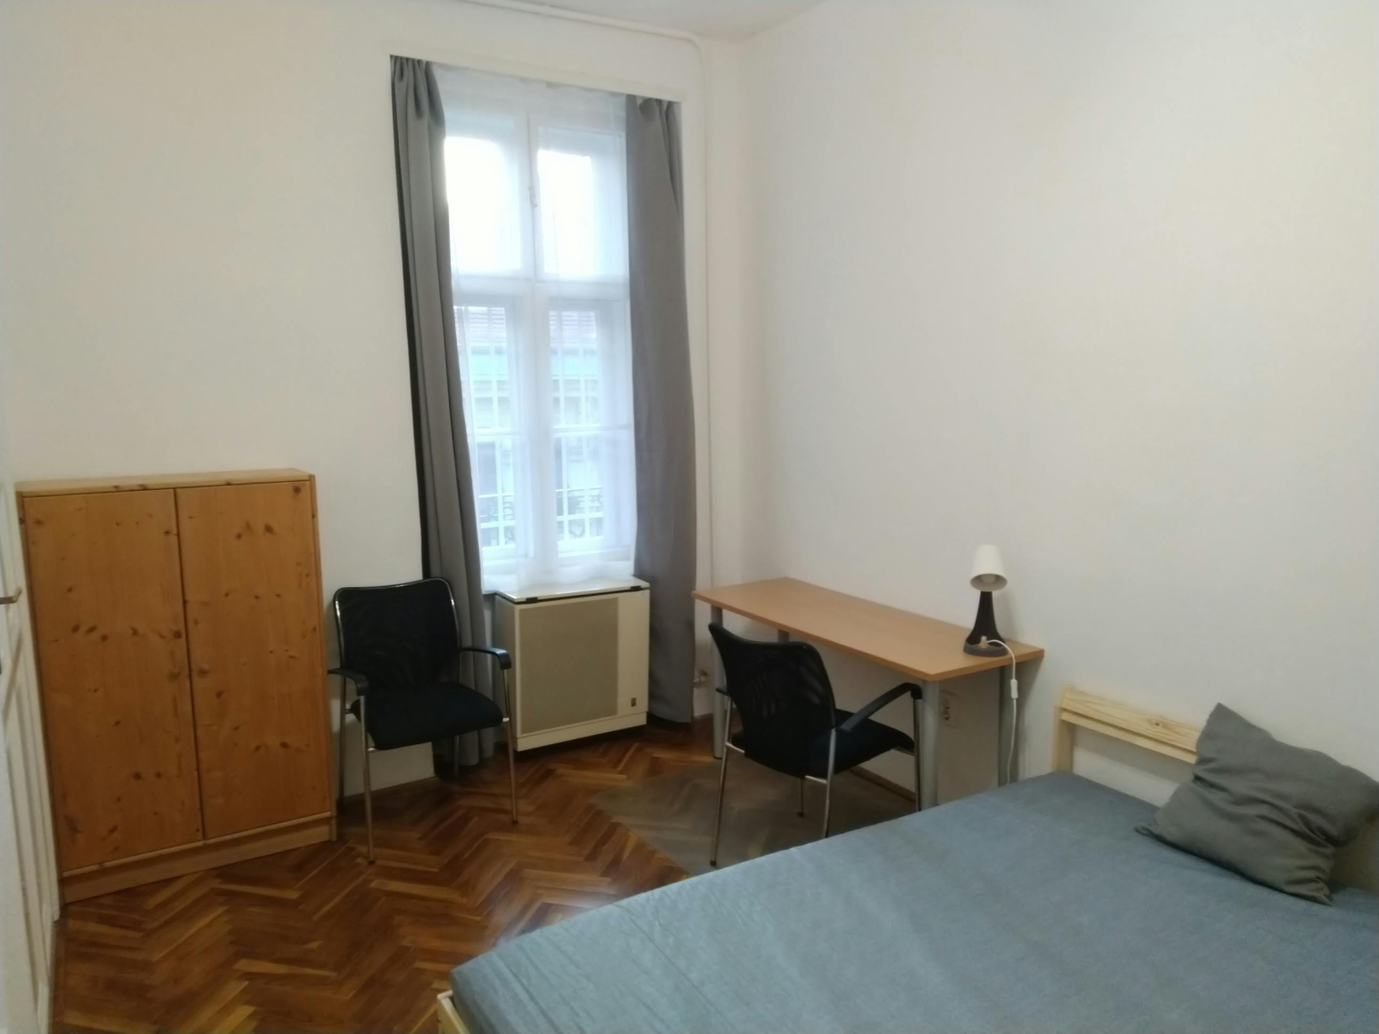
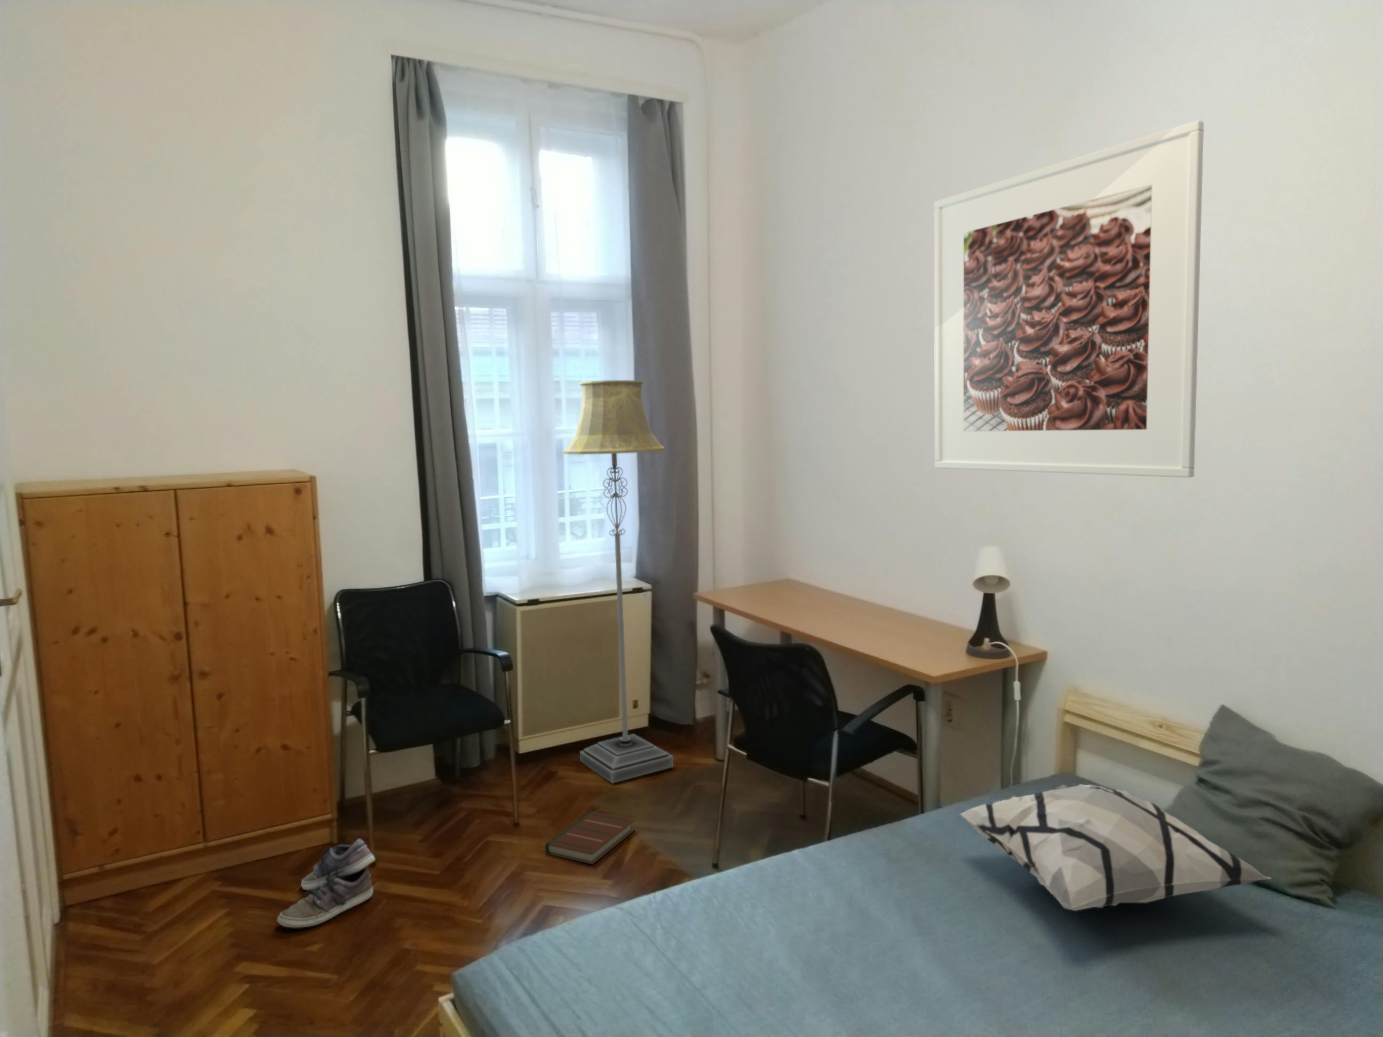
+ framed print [933,120,1204,478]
+ decorative pillow [958,783,1272,911]
+ shoe [277,838,376,928]
+ floor lamp [562,380,674,784]
+ book [544,810,636,865]
